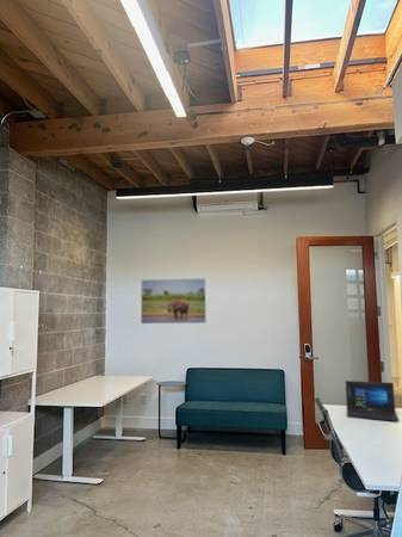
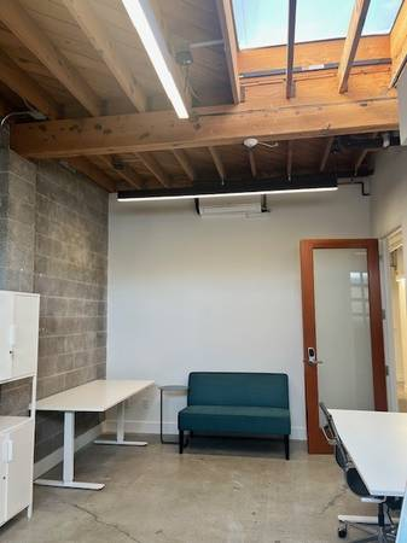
- laptop [345,379,400,422]
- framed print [140,277,208,325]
